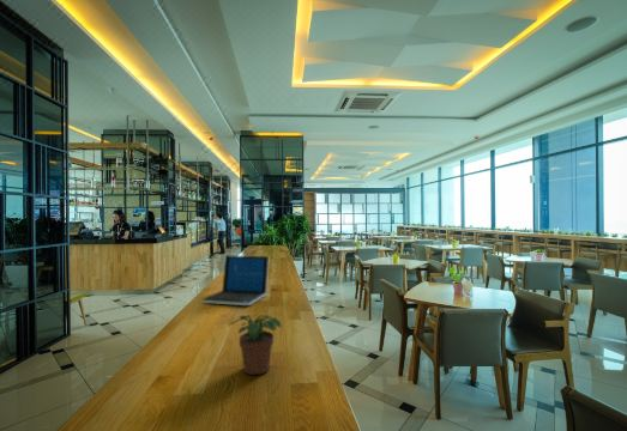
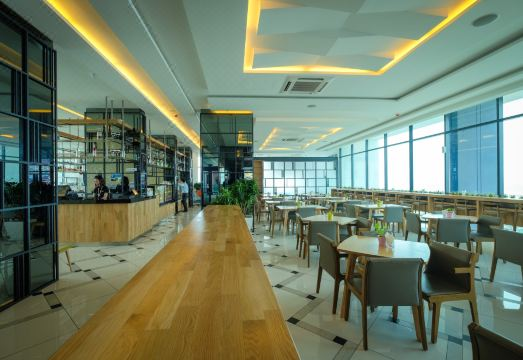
- laptop [200,254,270,306]
- potted plant [227,314,283,376]
